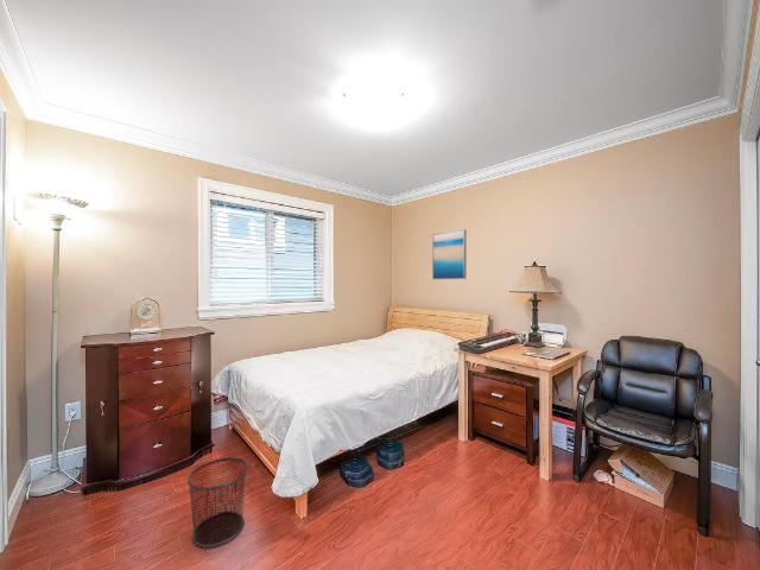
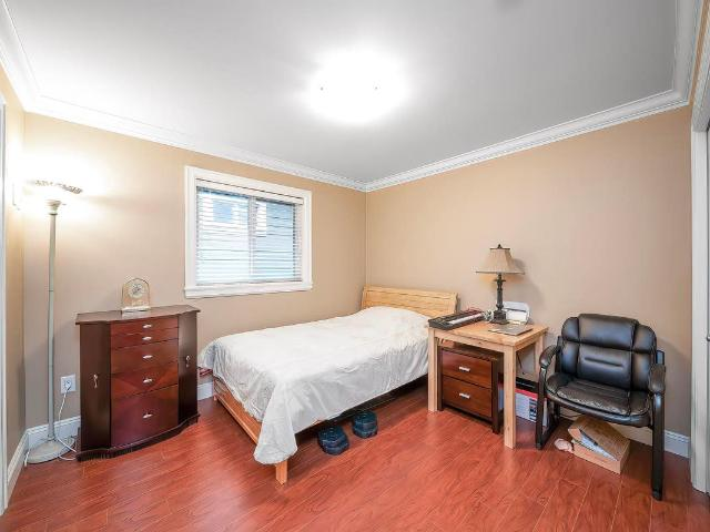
- waste bin [186,456,249,549]
- wall art [431,228,468,280]
